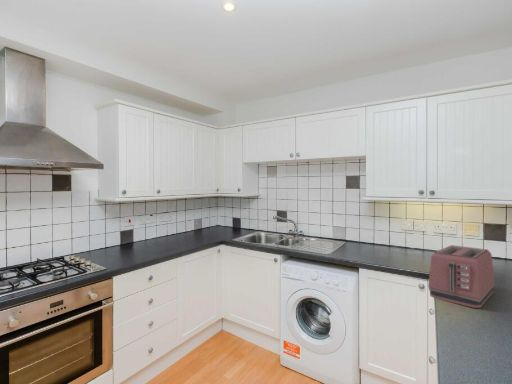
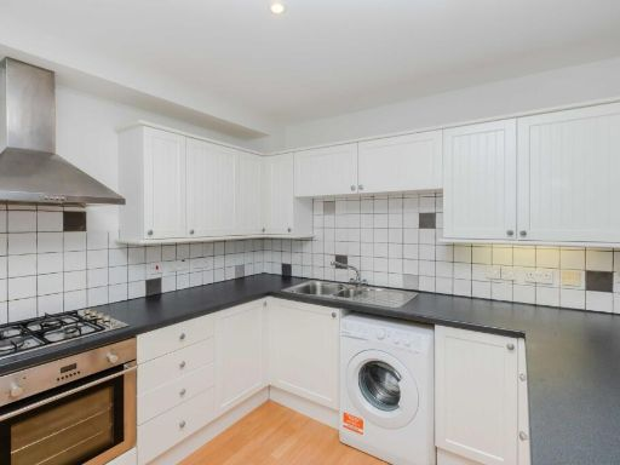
- toaster [427,244,495,309]
